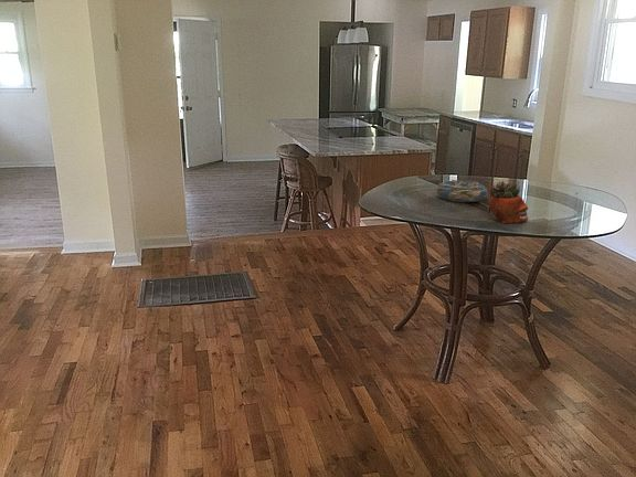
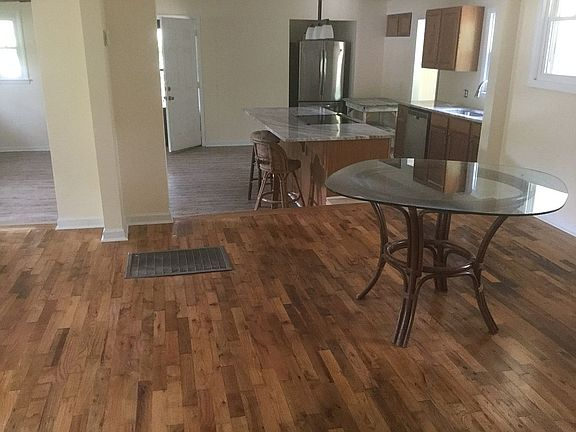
- decorative bowl [436,179,488,203]
- succulent planter [487,179,529,224]
